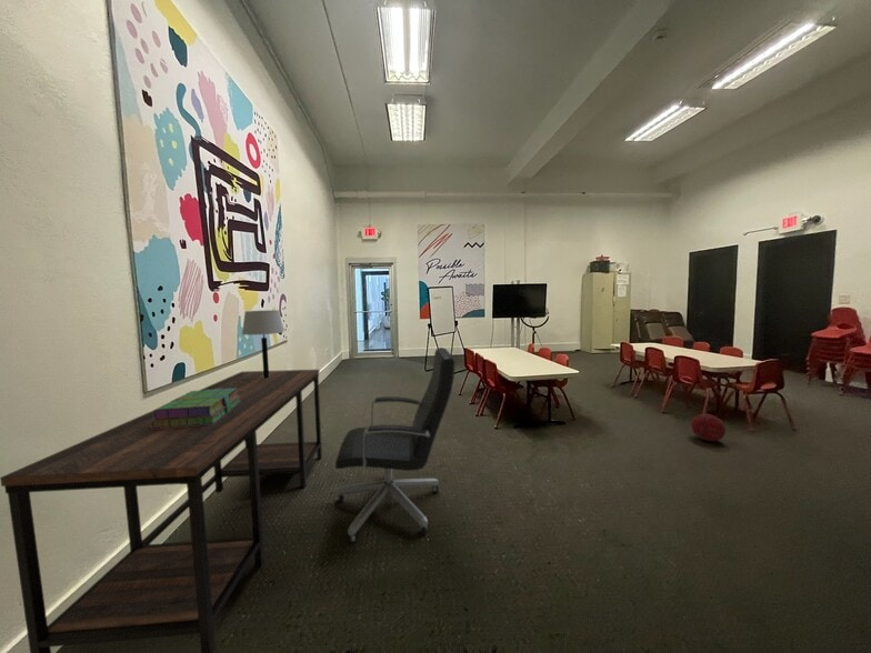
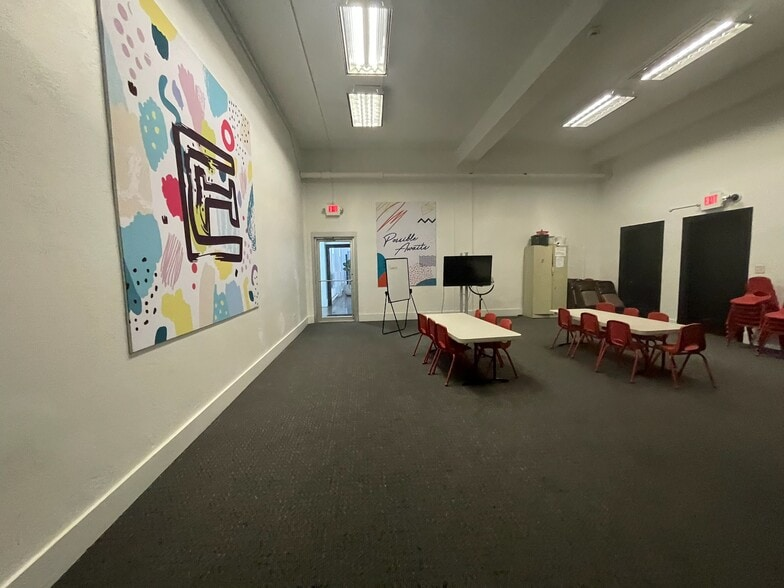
- table lamp [241,310,286,379]
- desk [0,369,323,653]
- office chair [334,346,455,543]
- stack of books [151,389,240,429]
- ball [690,413,727,442]
